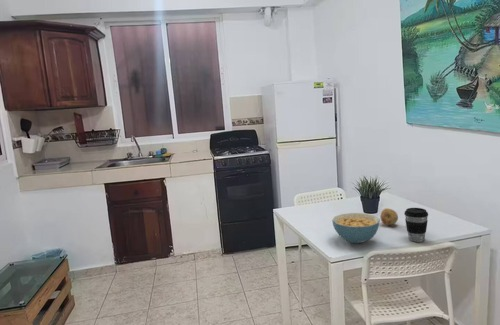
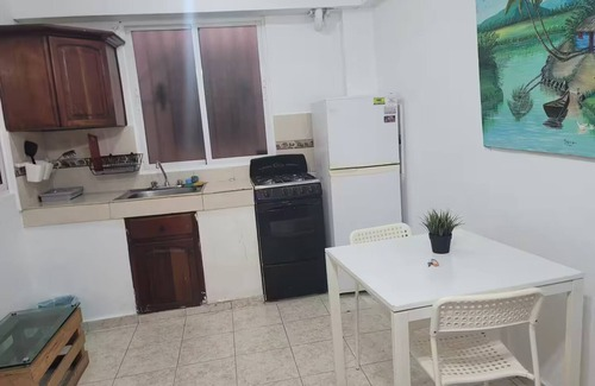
- cereal bowl [331,212,381,244]
- fruit [379,207,399,226]
- coffee cup [403,207,429,243]
